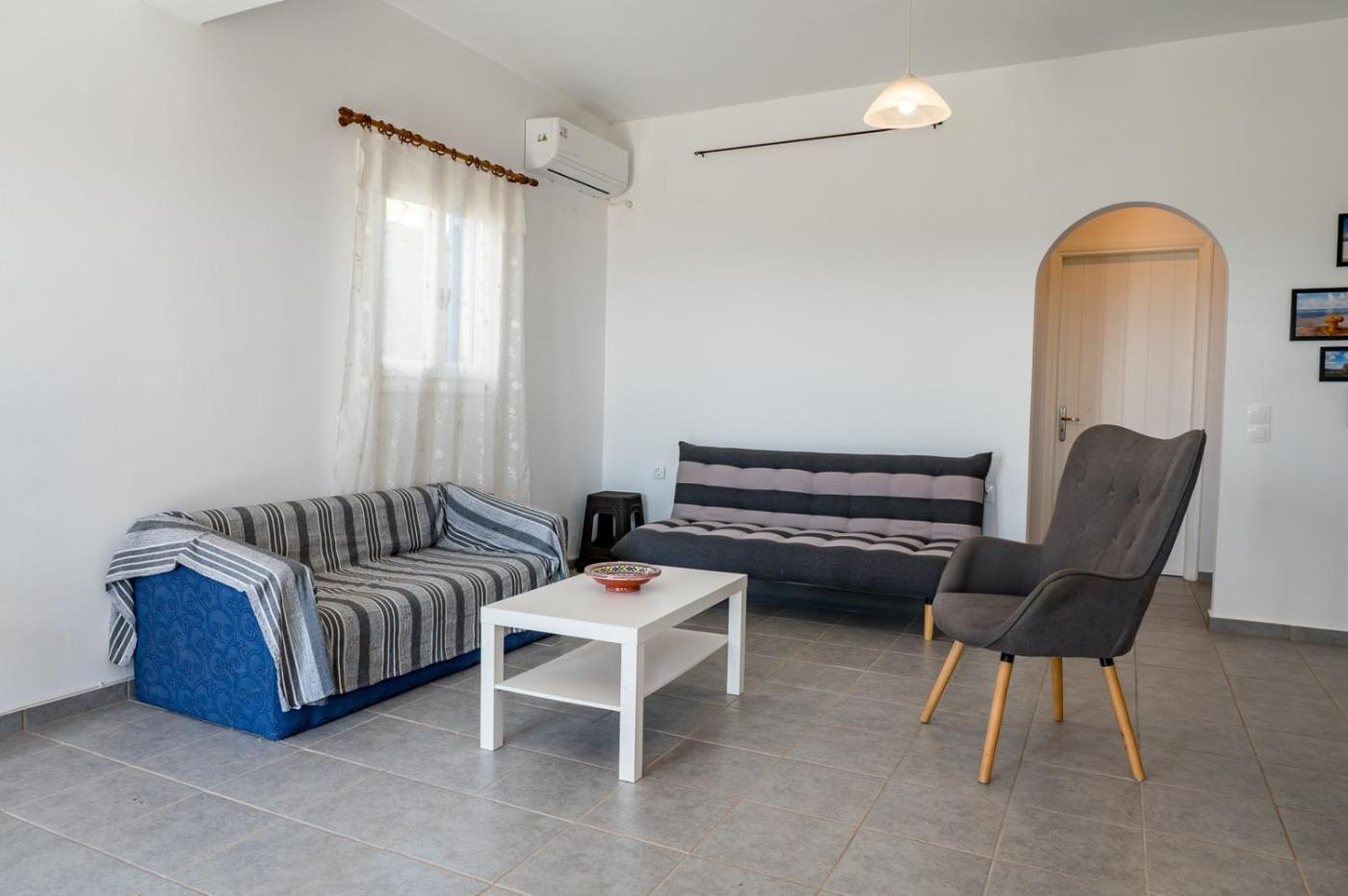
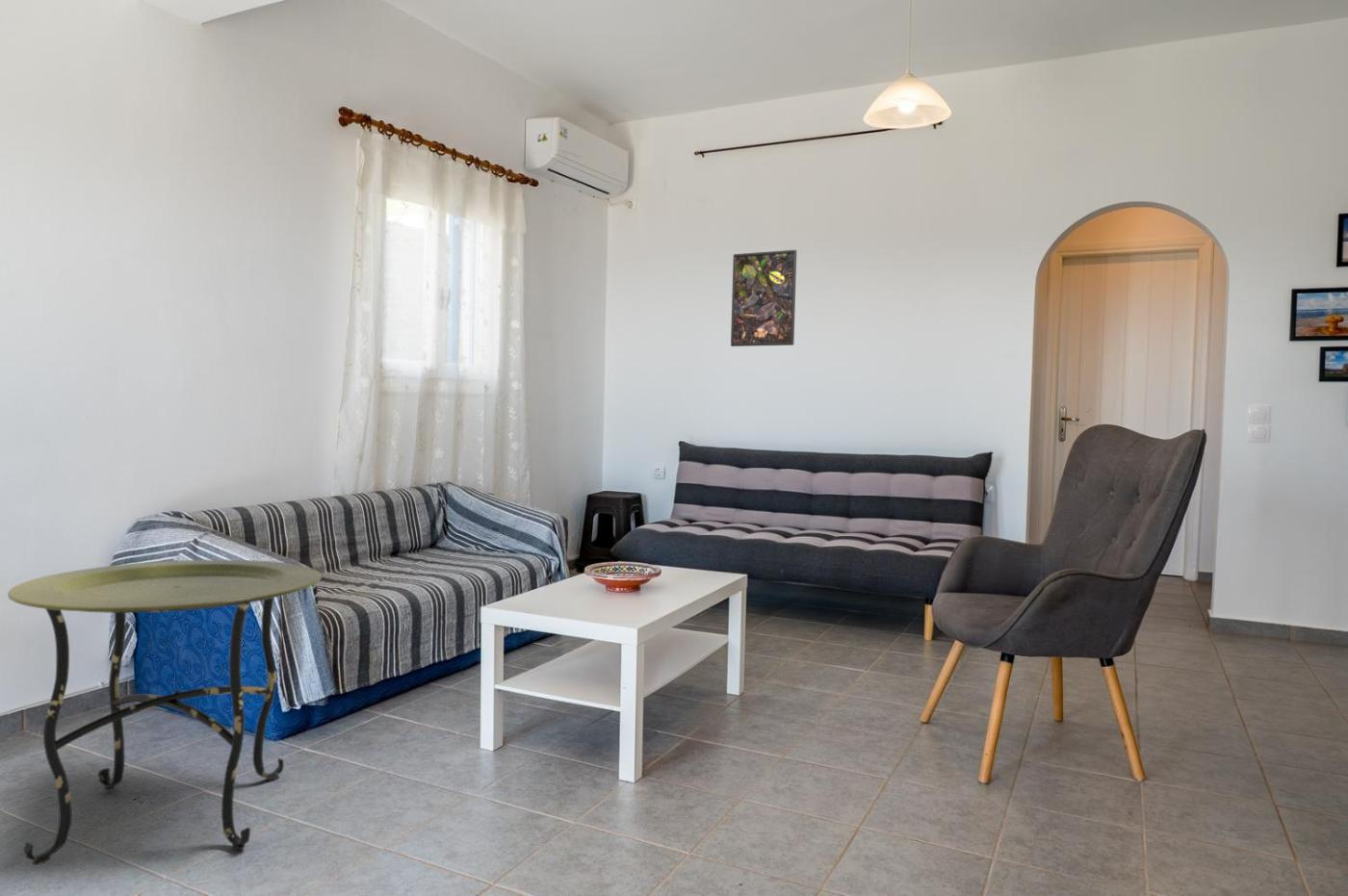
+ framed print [730,249,797,347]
+ side table [7,559,323,866]
